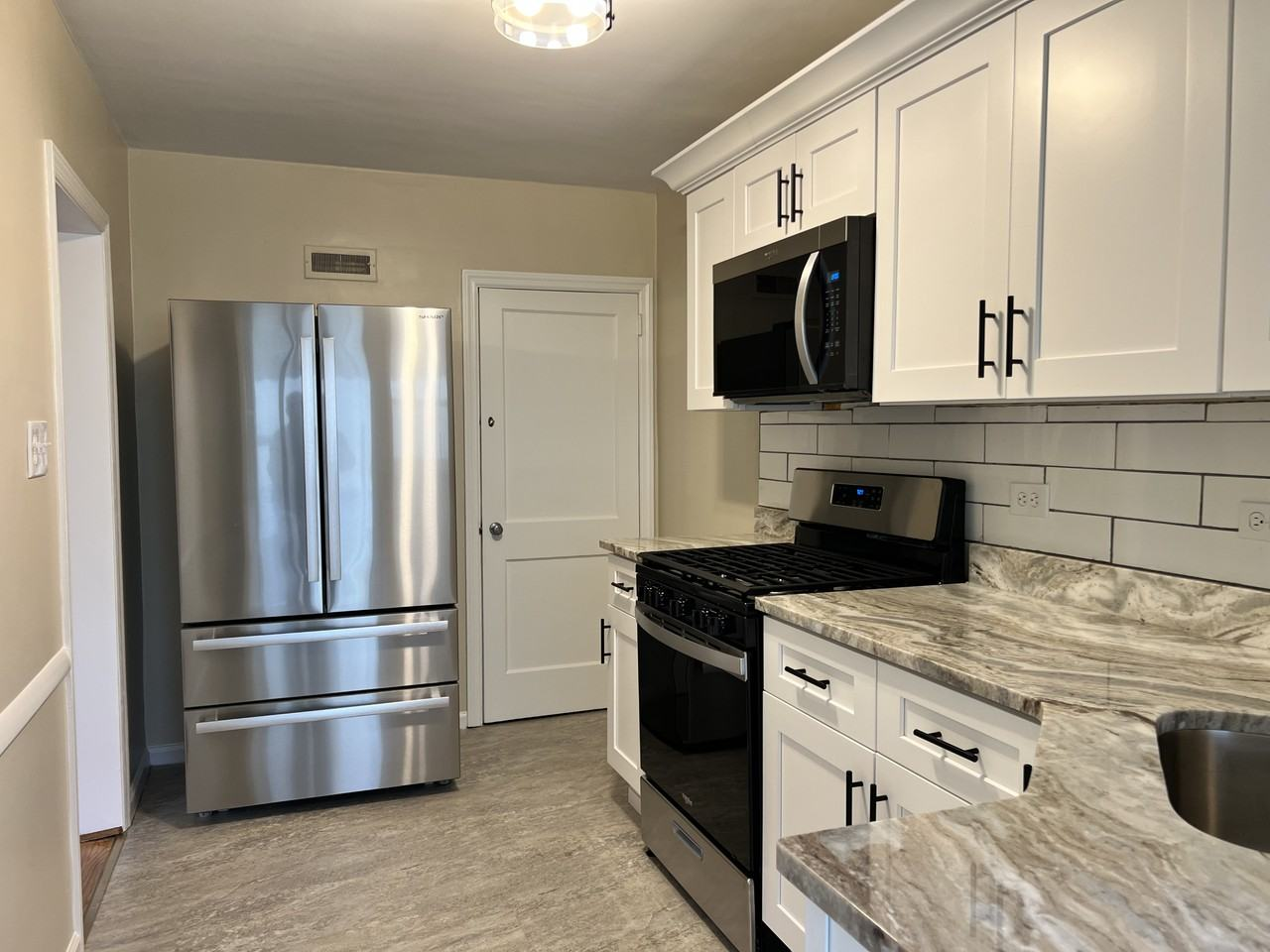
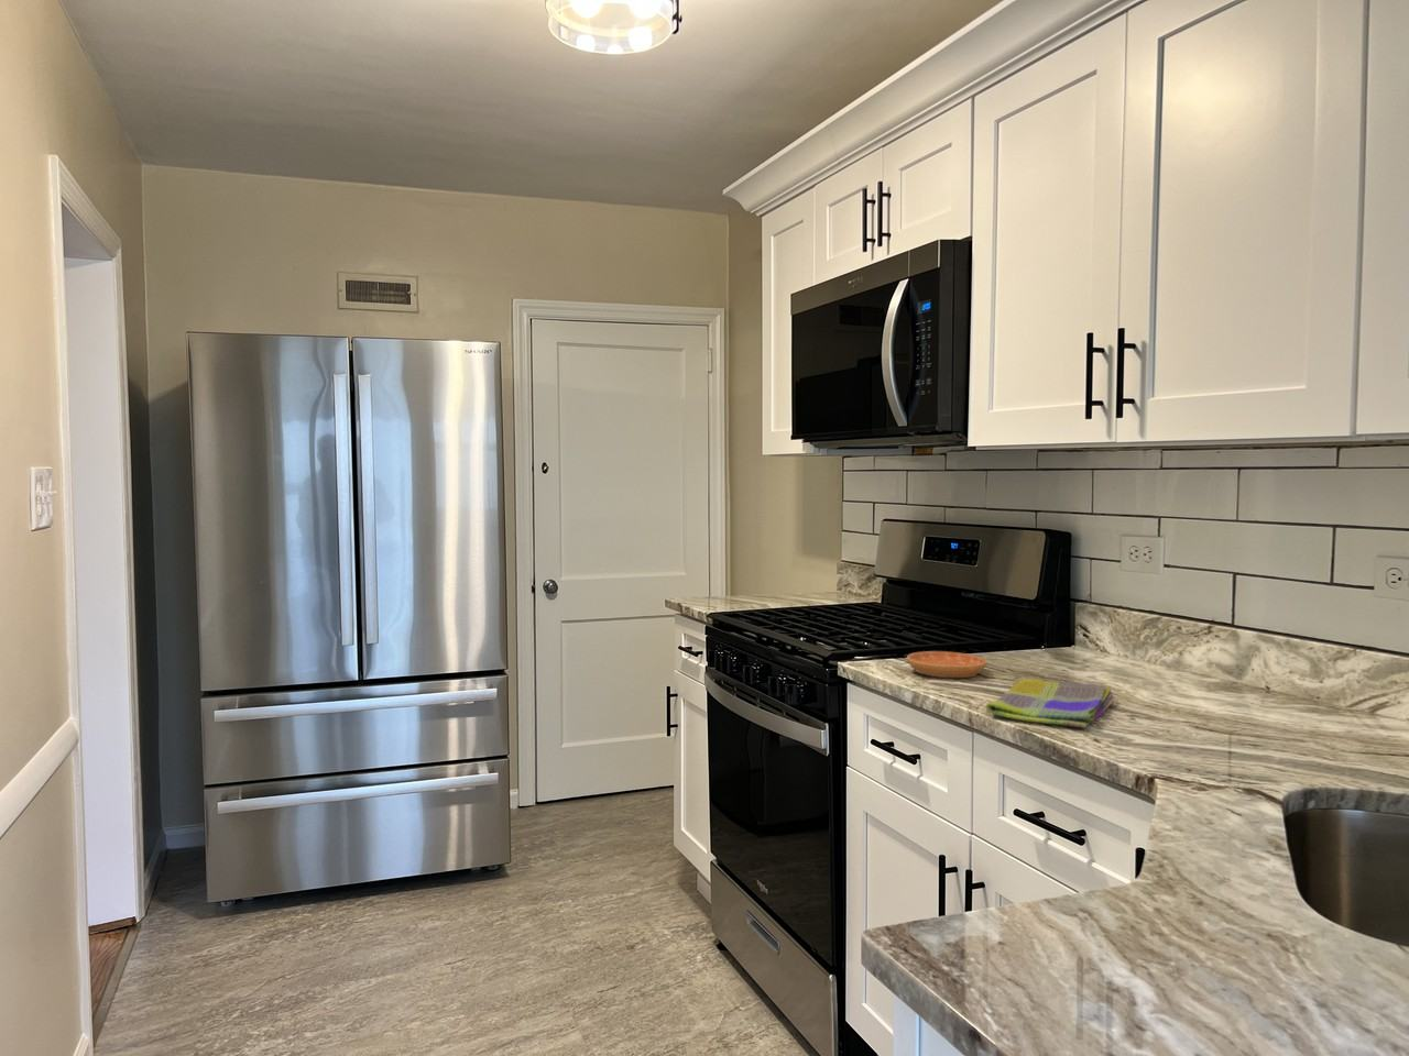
+ saucer [906,650,987,679]
+ dish towel [985,678,1116,729]
